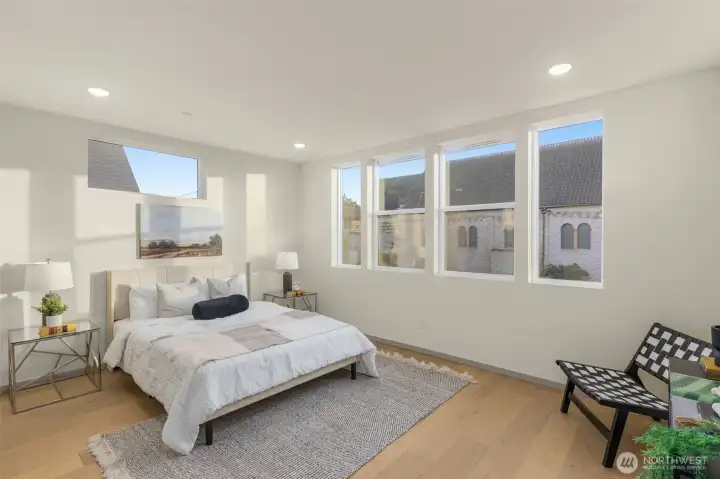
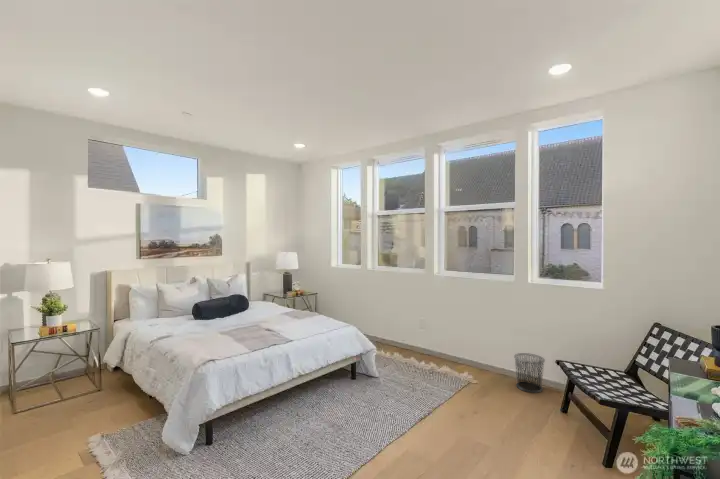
+ waste bin [513,352,546,393]
